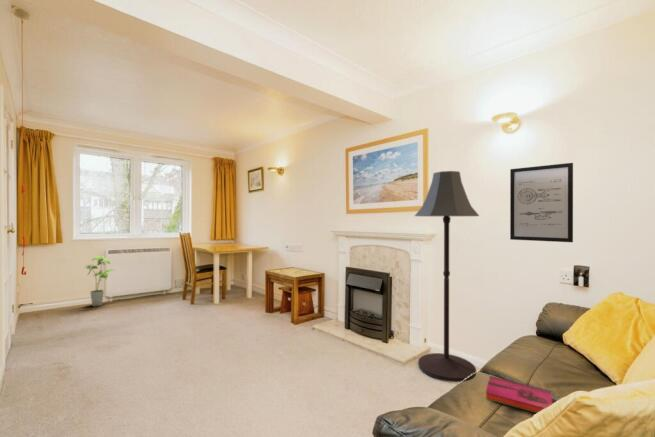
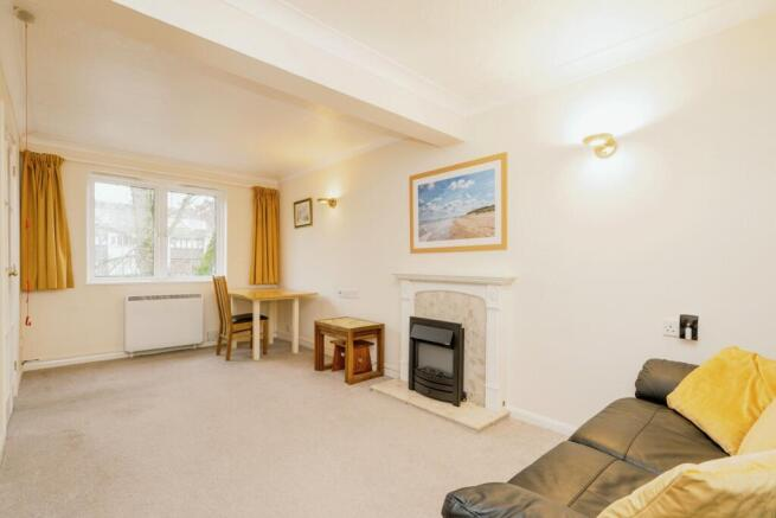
- wall art [509,162,574,243]
- floor lamp [414,170,480,383]
- hardback book [485,375,553,414]
- house plant [85,255,115,308]
